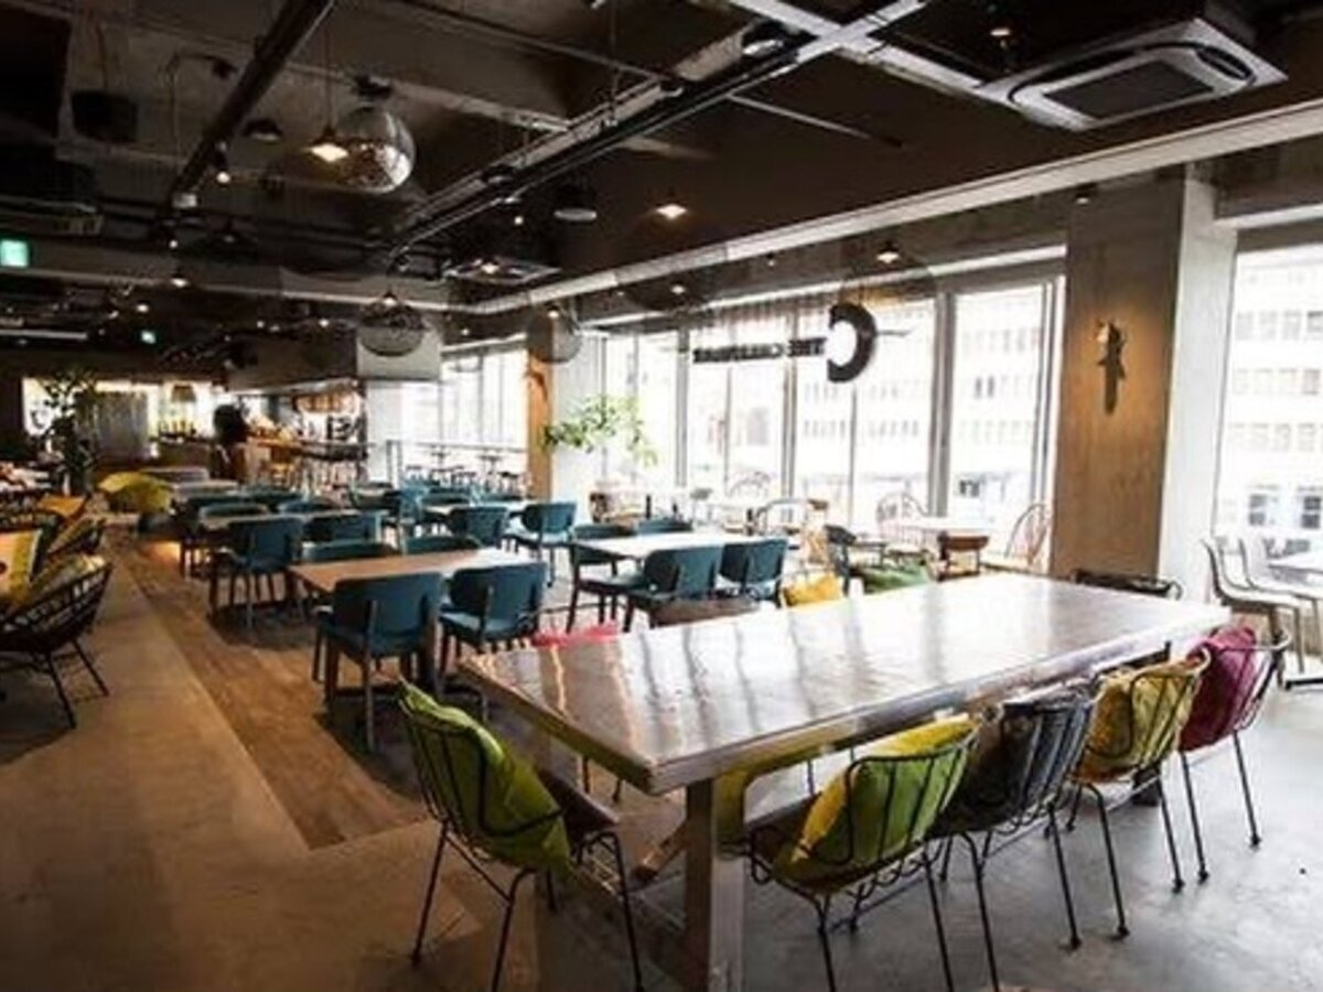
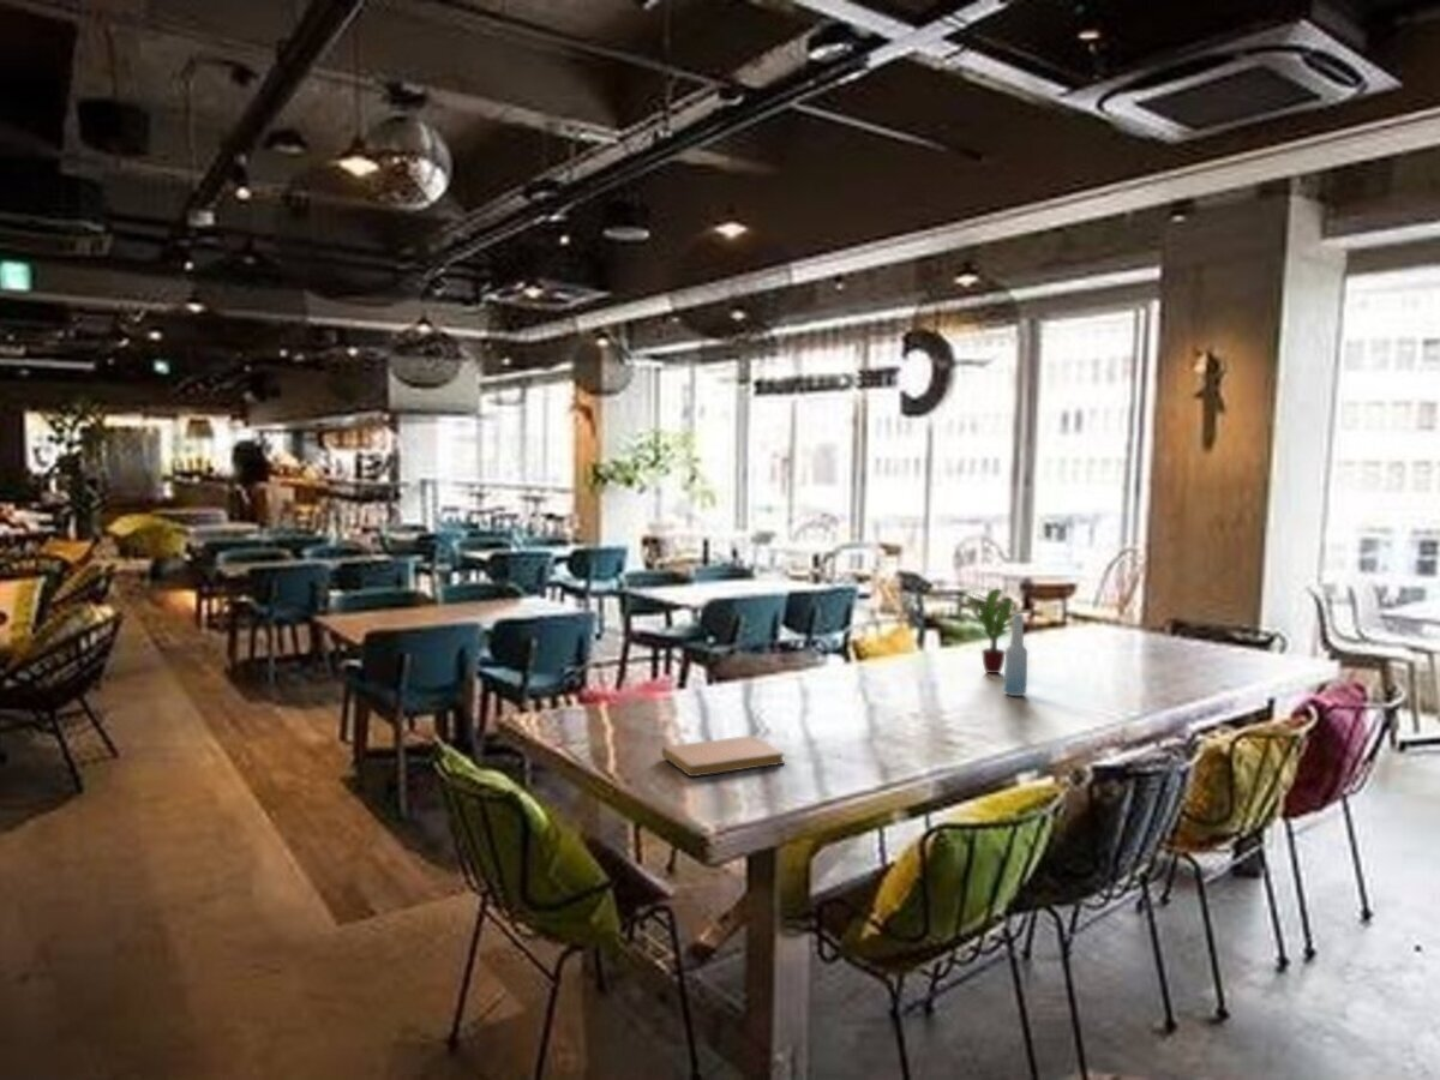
+ potted plant [956,588,1037,674]
+ bottle [1002,613,1028,697]
+ notebook [661,734,786,778]
